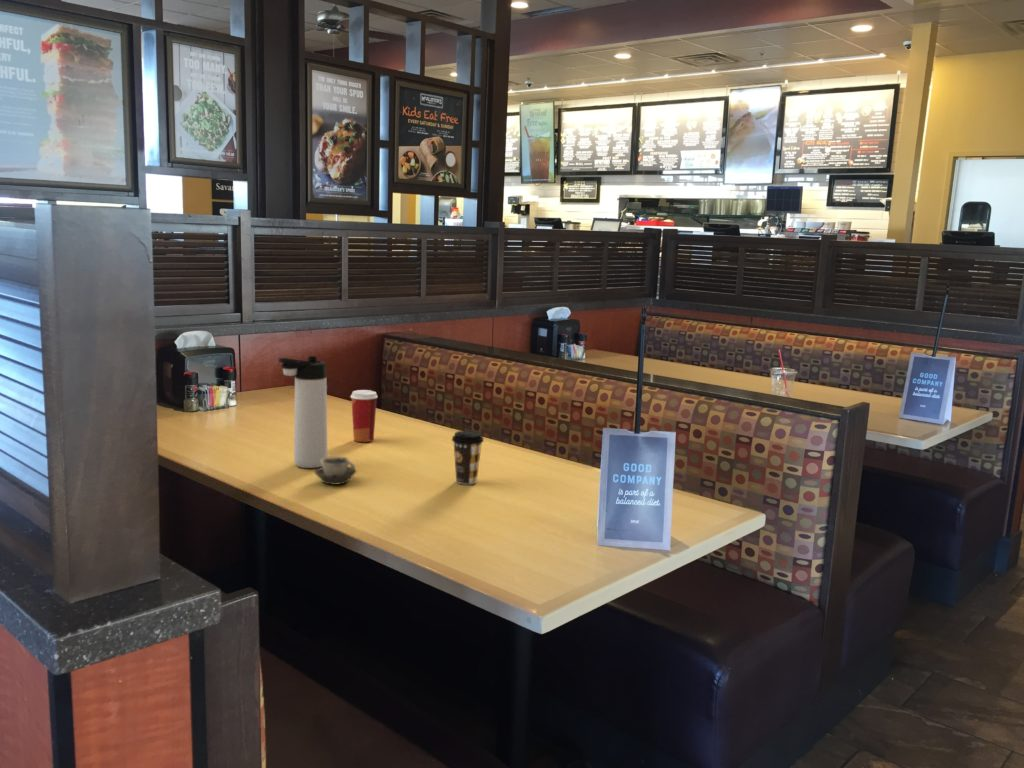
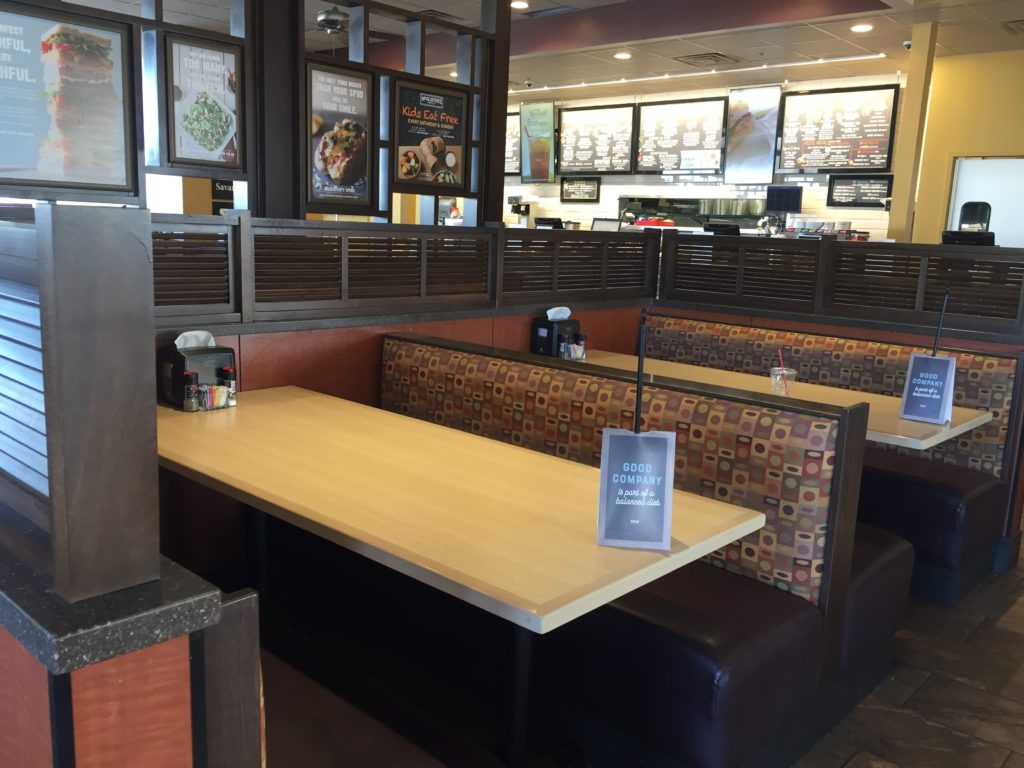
- coffee cup [451,430,485,485]
- thermos bottle [278,355,329,469]
- paper cup [349,389,379,443]
- cup [313,455,358,486]
